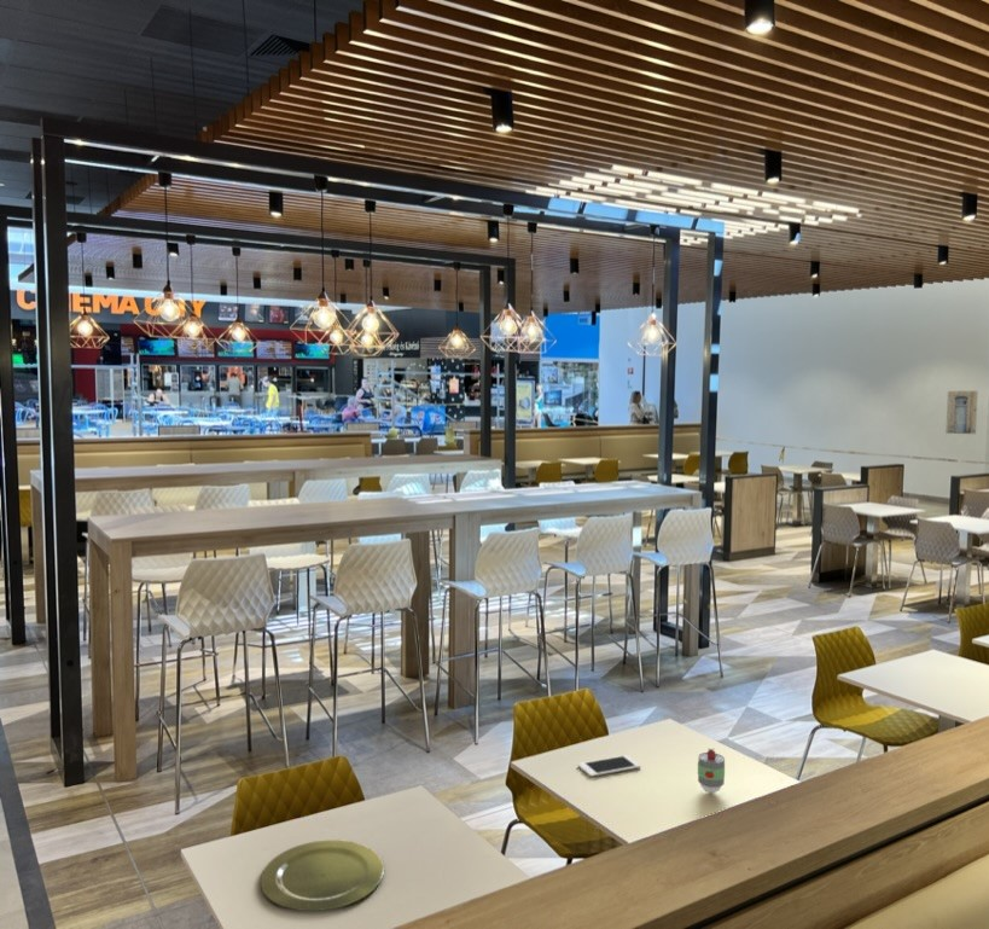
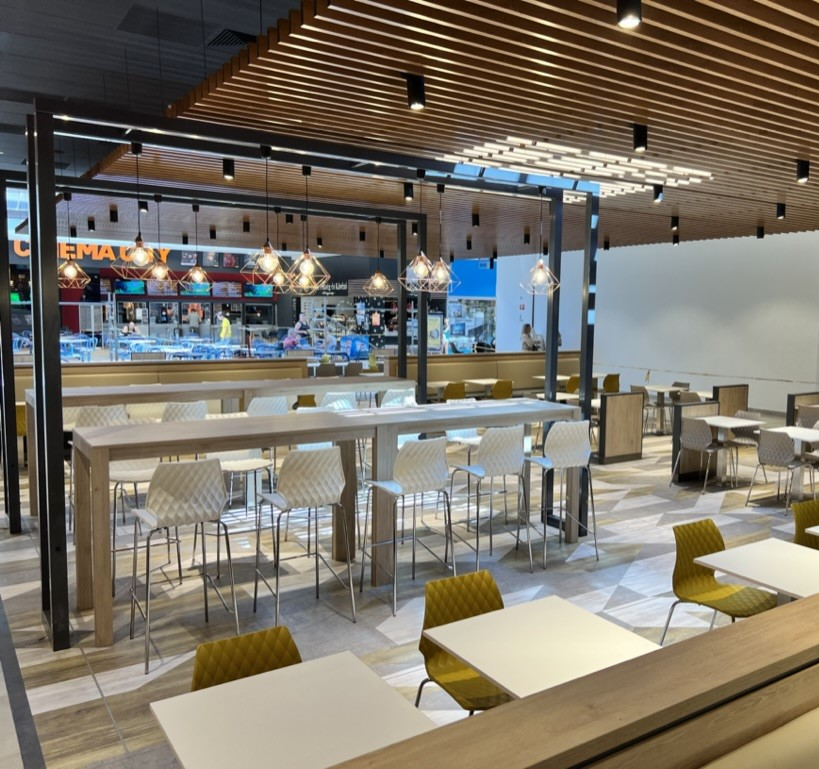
- cell phone [577,754,641,778]
- wall art [946,390,979,435]
- plate [260,838,385,912]
- beverage cup [697,748,726,795]
